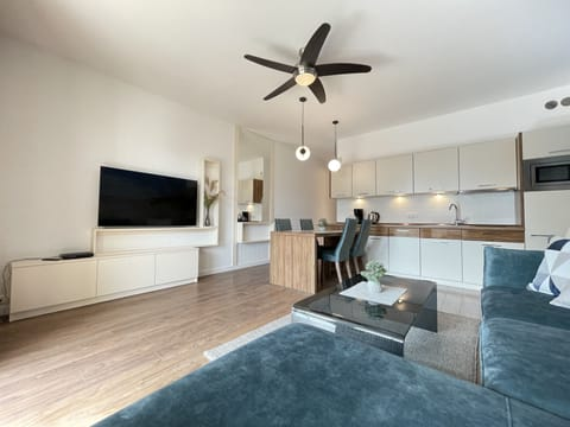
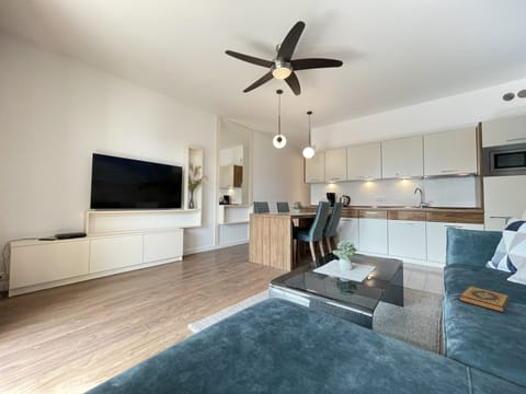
+ hardback book [458,286,512,314]
